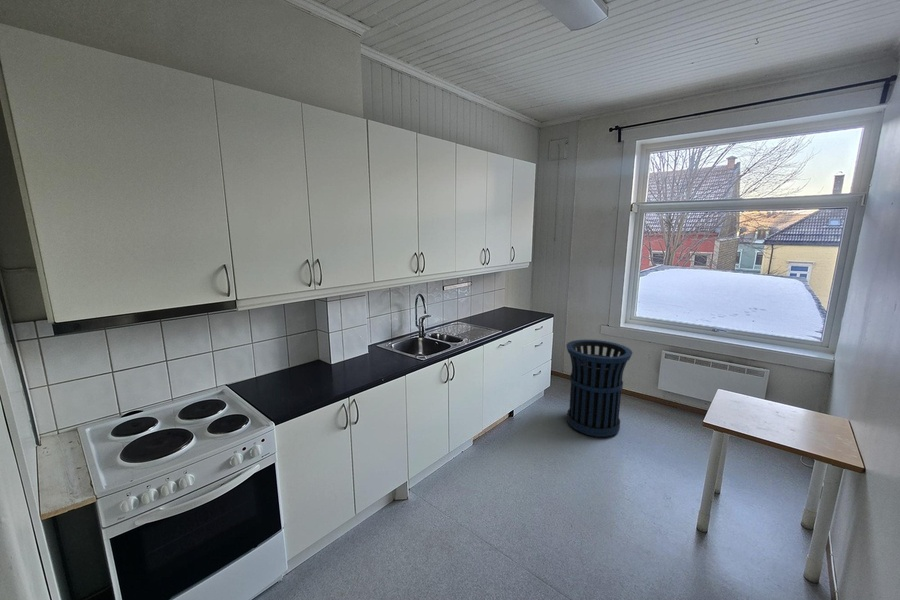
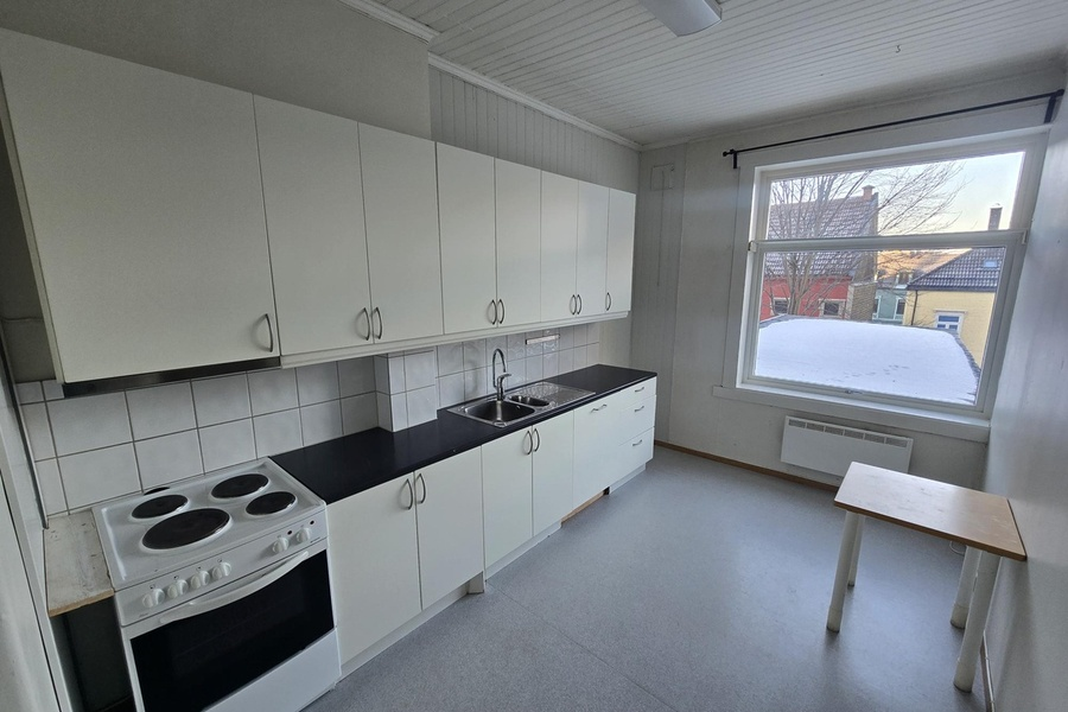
- trash can [565,339,633,438]
